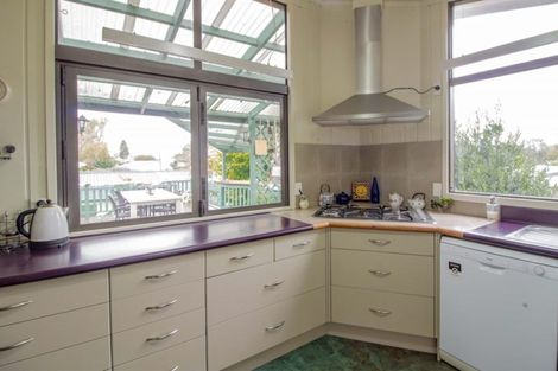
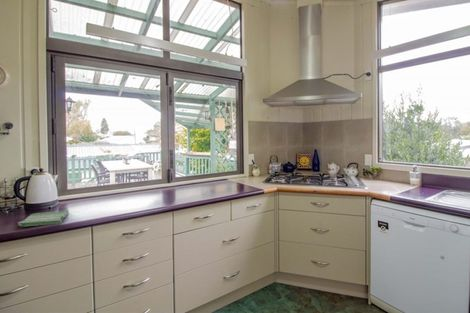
+ dish towel [17,209,70,227]
